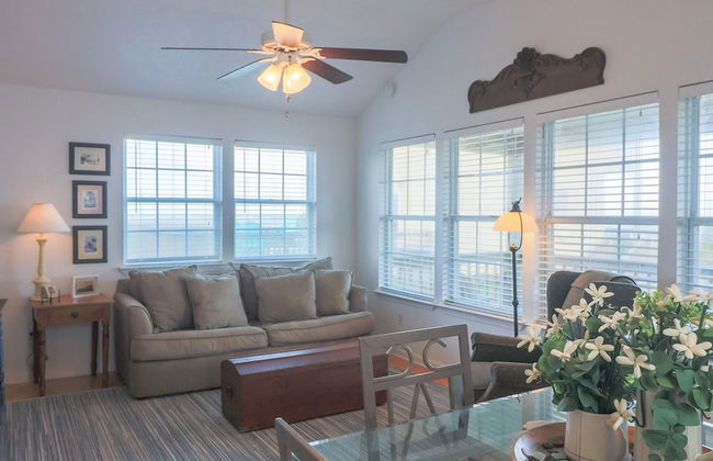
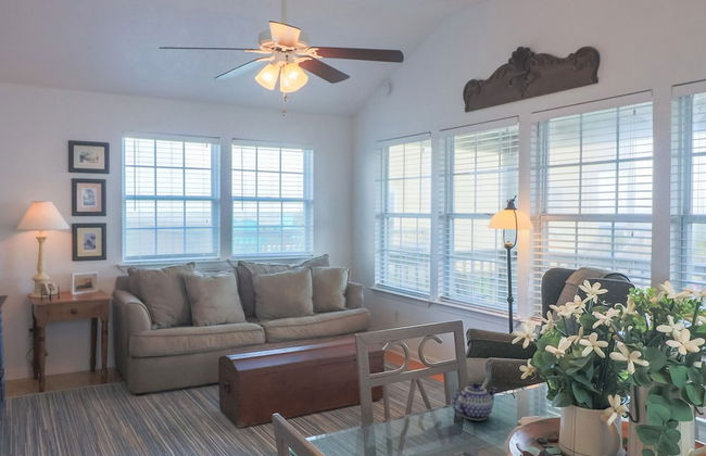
+ teapot [451,382,499,421]
